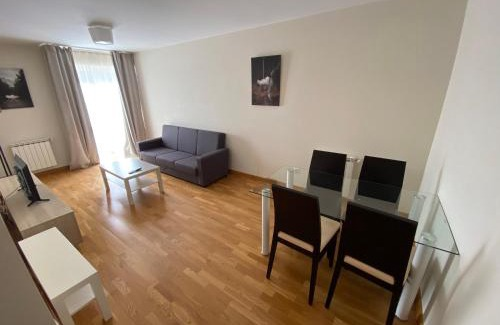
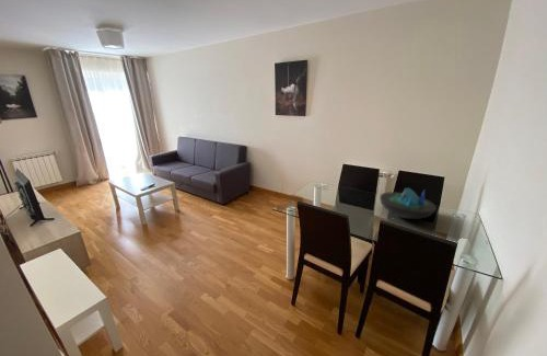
+ decorative bowl [379,186,438,220]
